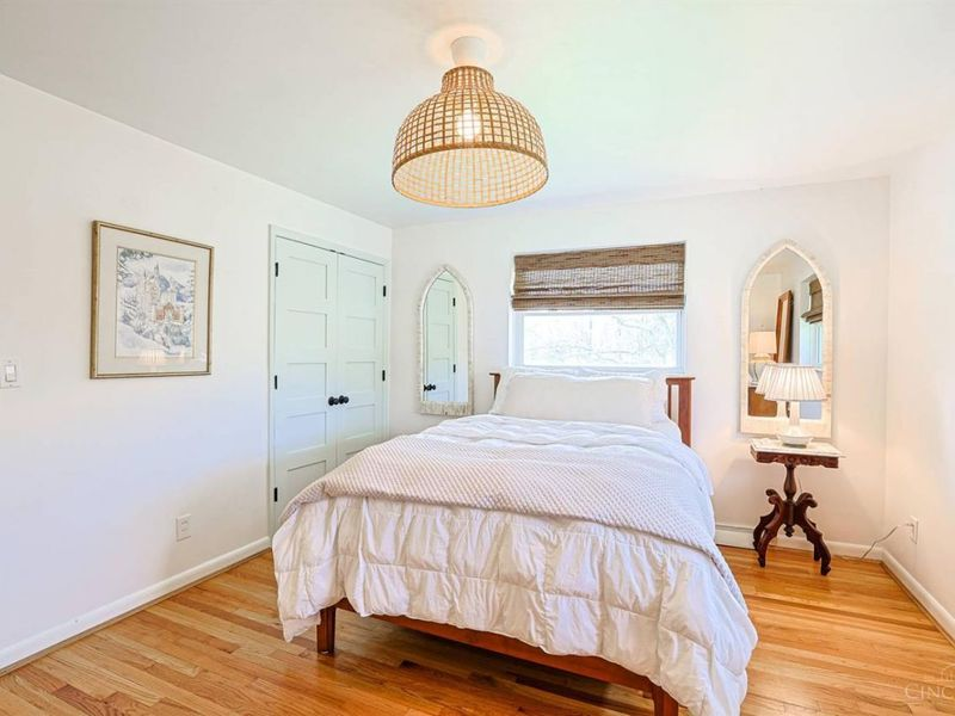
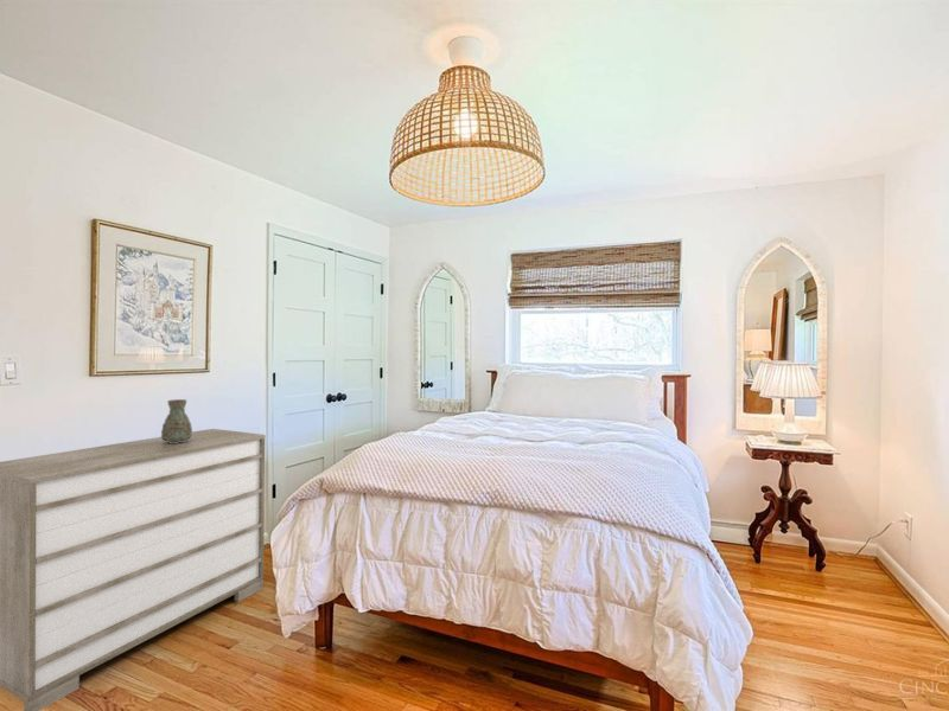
+ decorative vase [160,398,193,443]
+ dresser [0,428,267,711]
